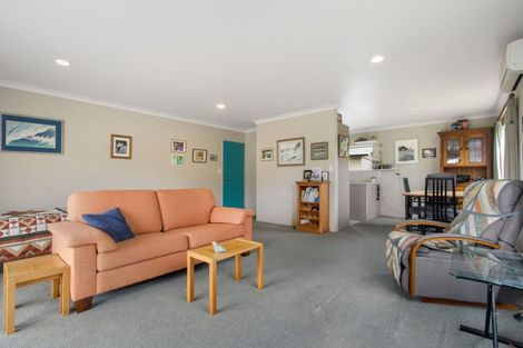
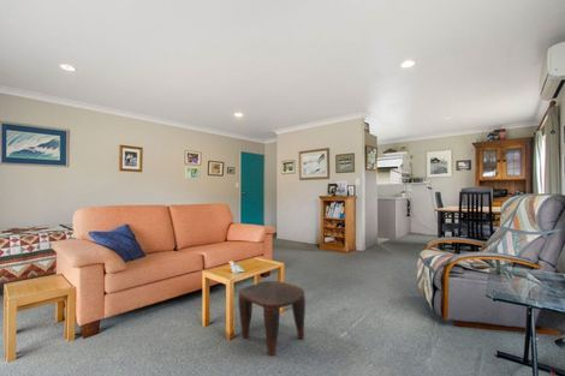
+ stool [237,280,307,357]
